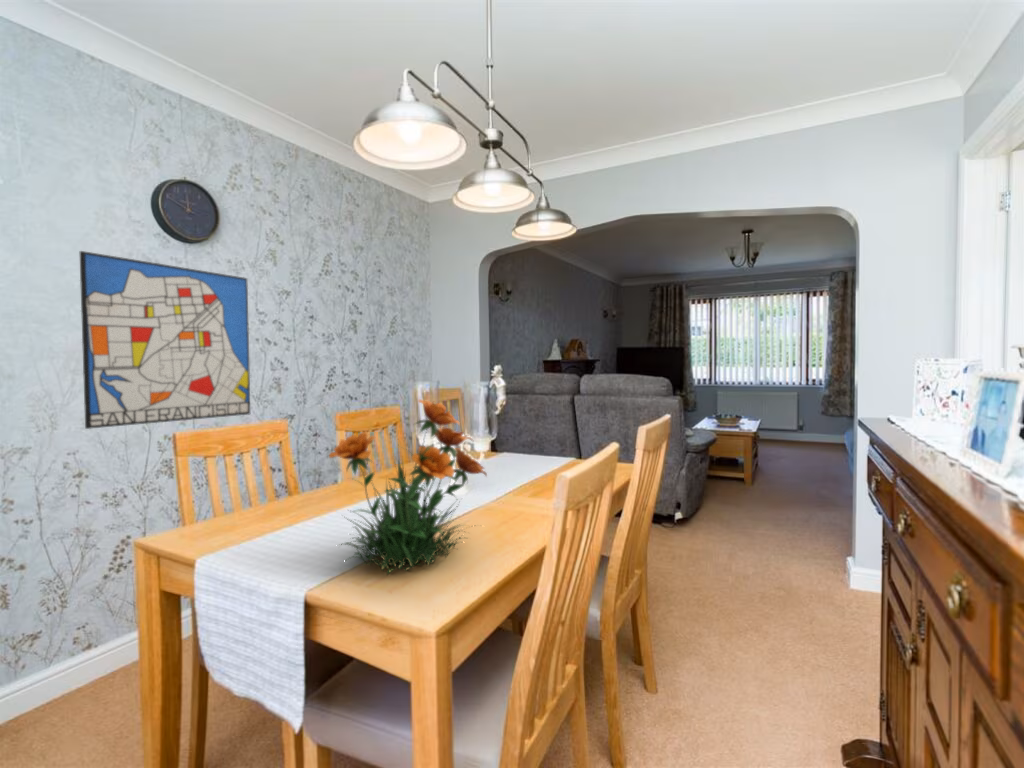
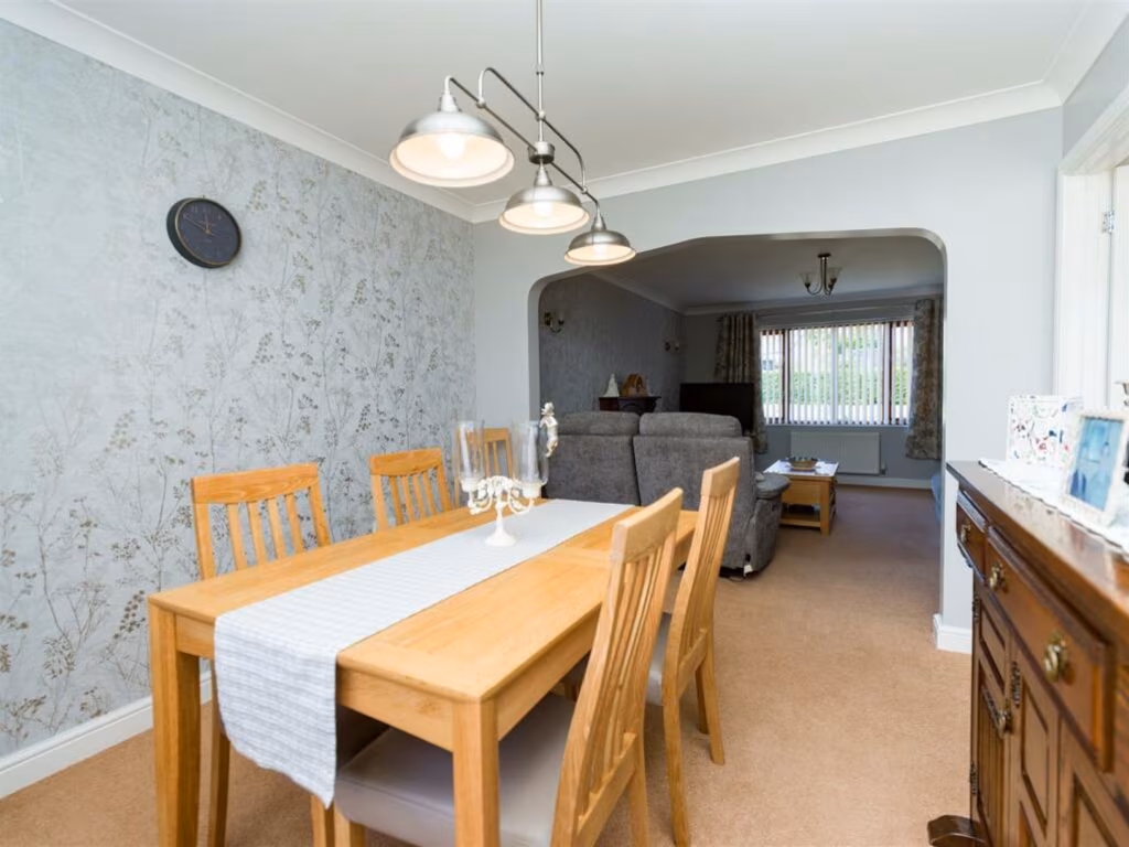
- flower plant [328,398,488,576]
- wall art [79,250,251,430]
